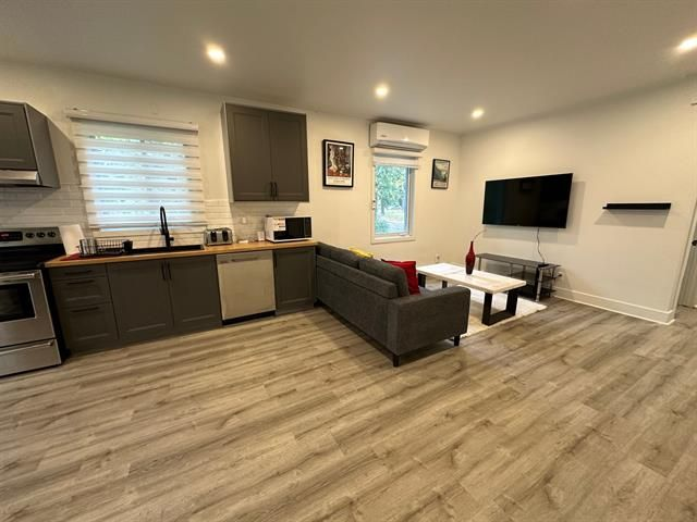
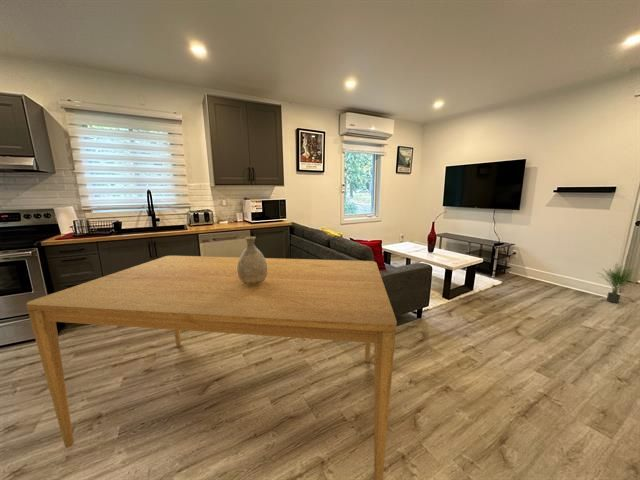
+ vase [237,236,267,286]
+ potted plant [595,262,636,304]
+ dining table [25,255,398,480]
